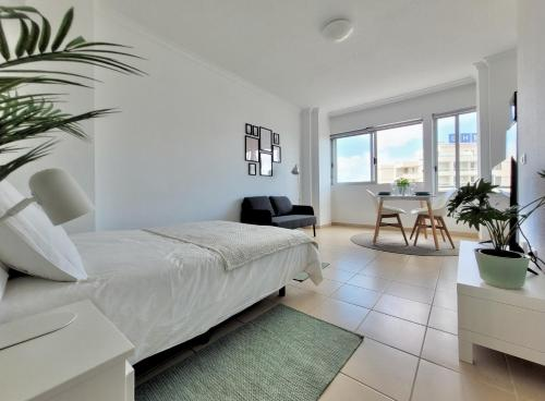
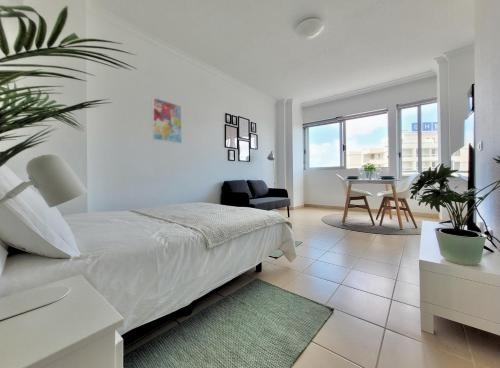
+ wall art [151,96,183,145]
